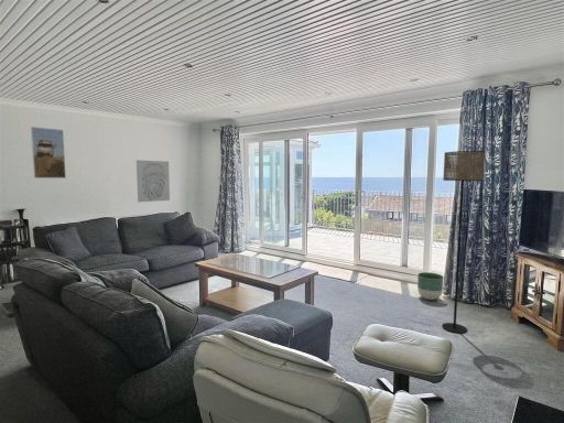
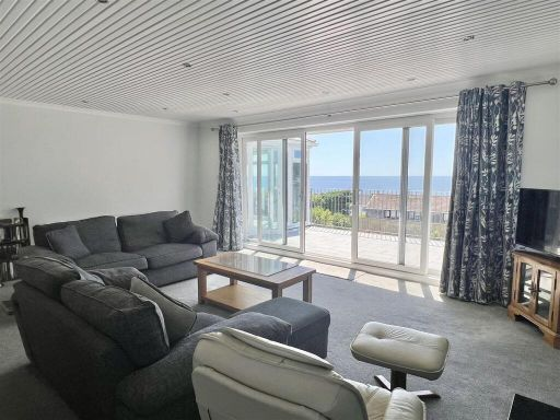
- floor lamp [441,150,486,334]
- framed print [30,126,67,180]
- planter [416,271,445,301]
- wall art [135,159,171,203]
